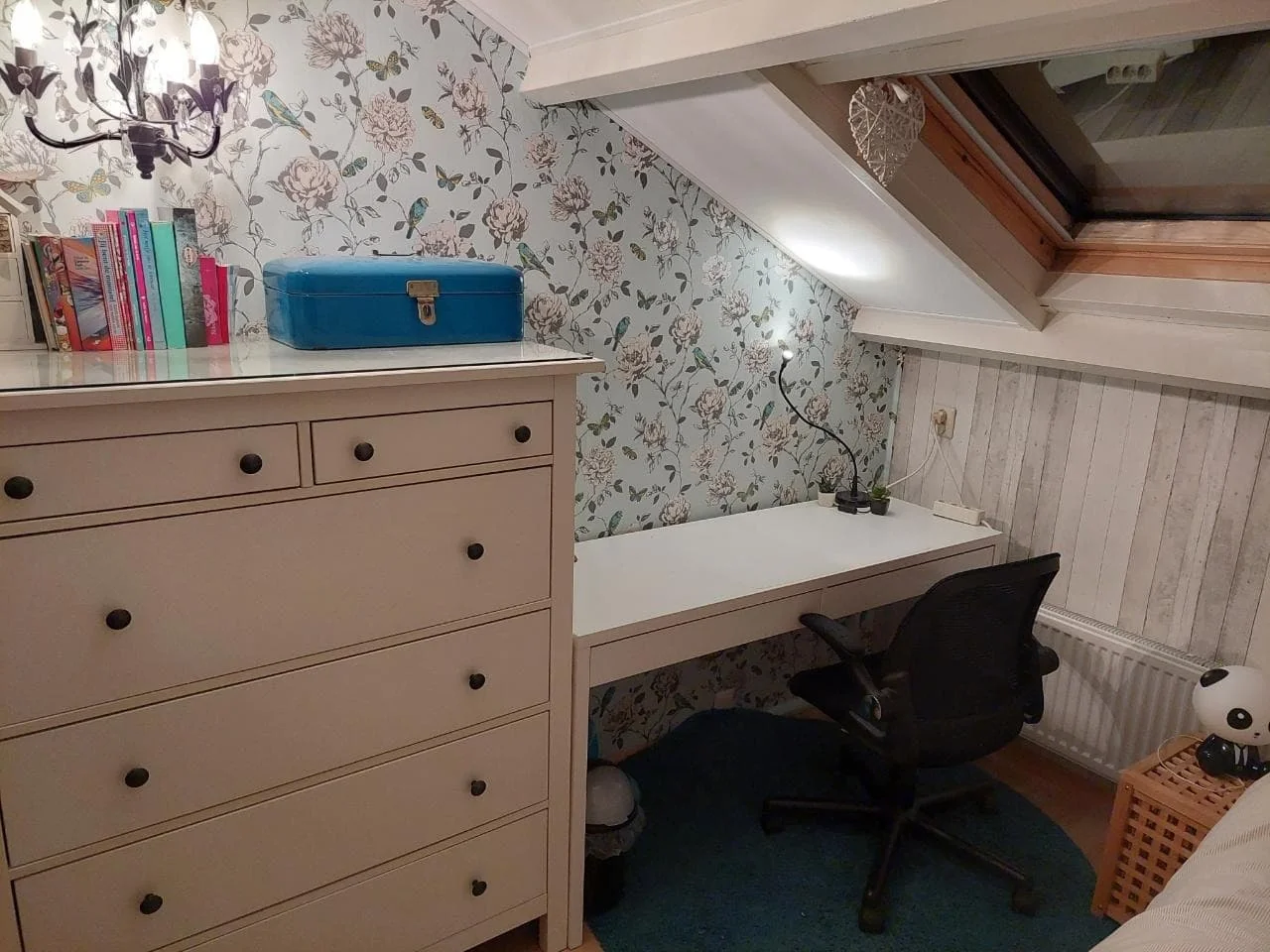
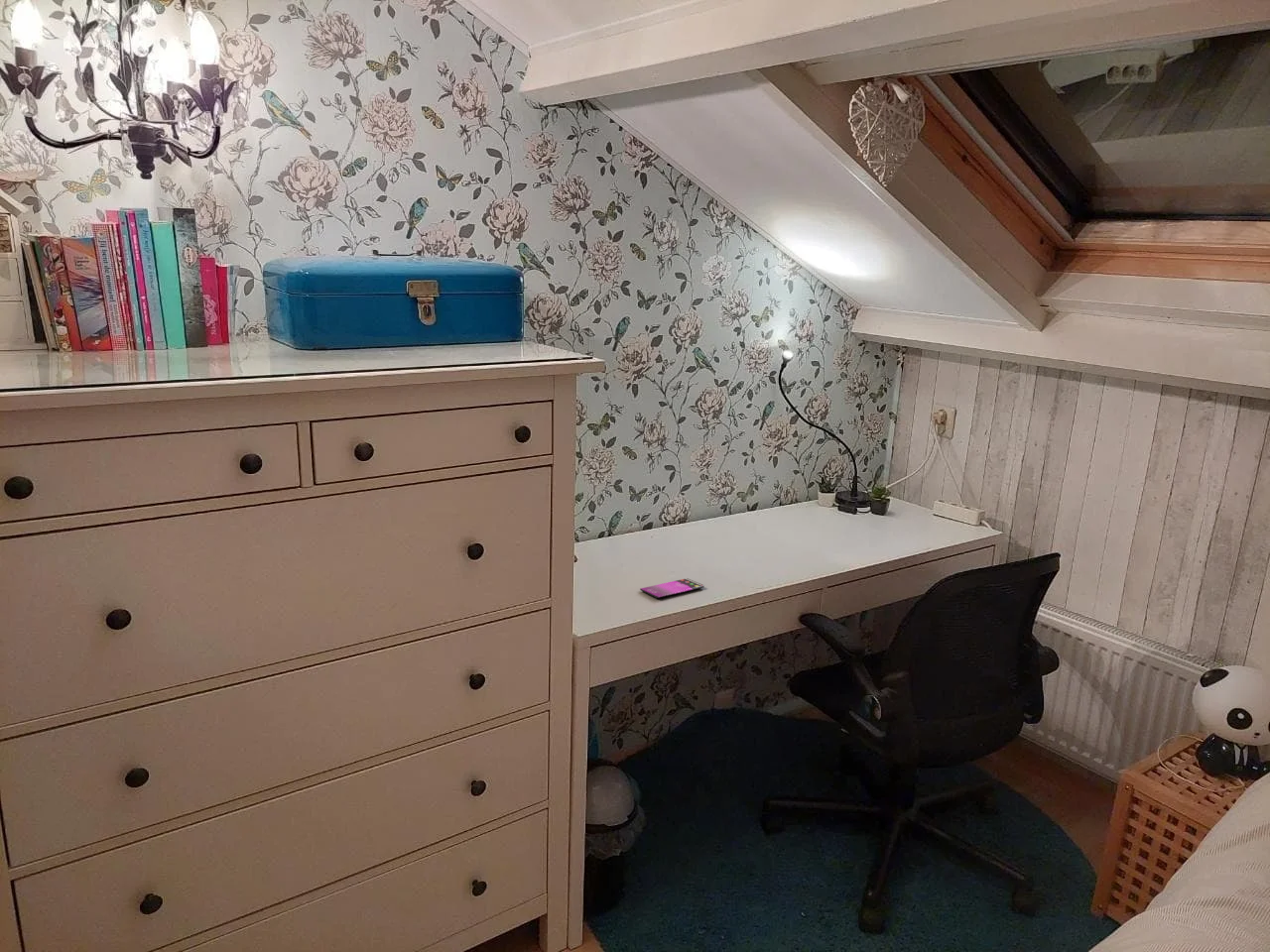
+ smartphone [639,577,705,599]
